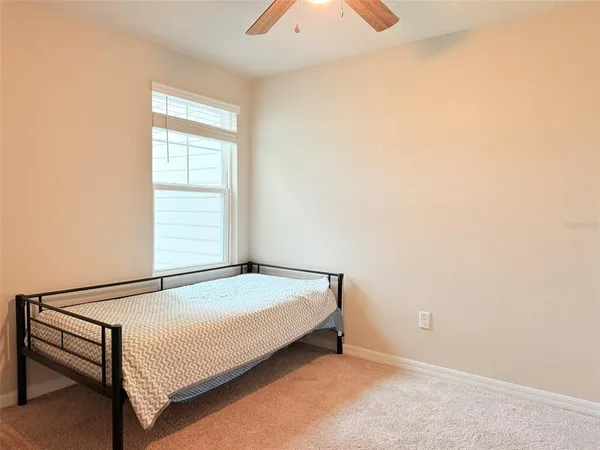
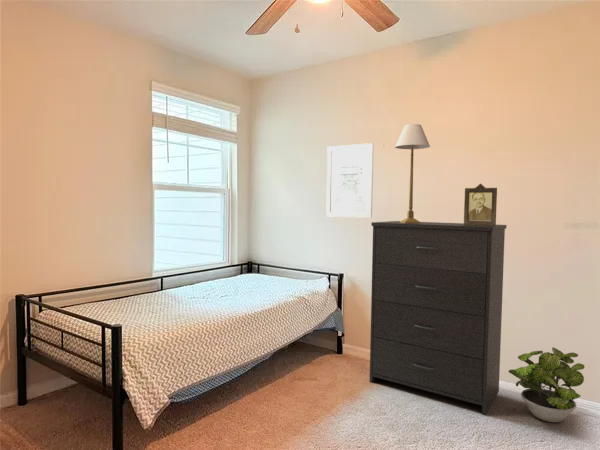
+ potted plant [508,346,585,423]
+ dresser [369,220,508,416]
+ table lamp [394,123,431,223]
+ wall art [325,142,374,219]
+ photo frame [463,183,498,226]
